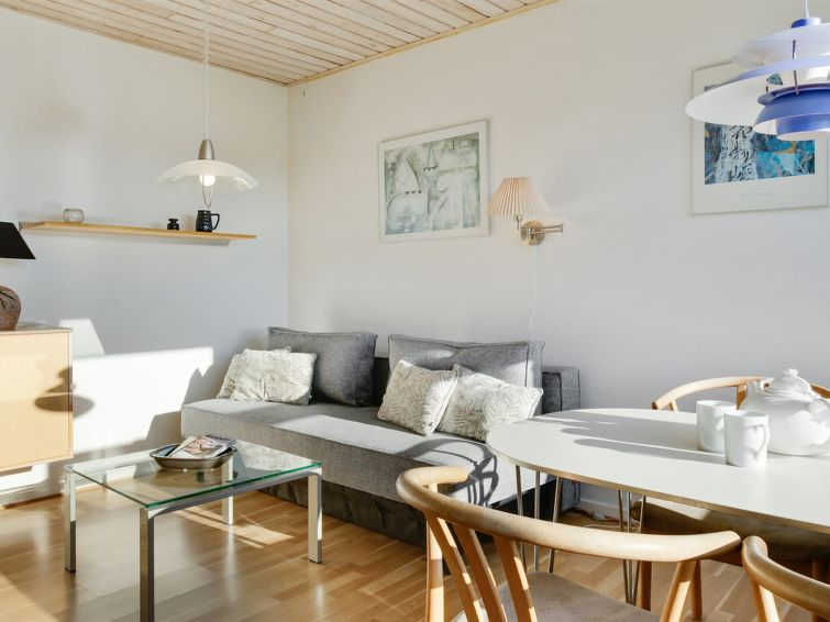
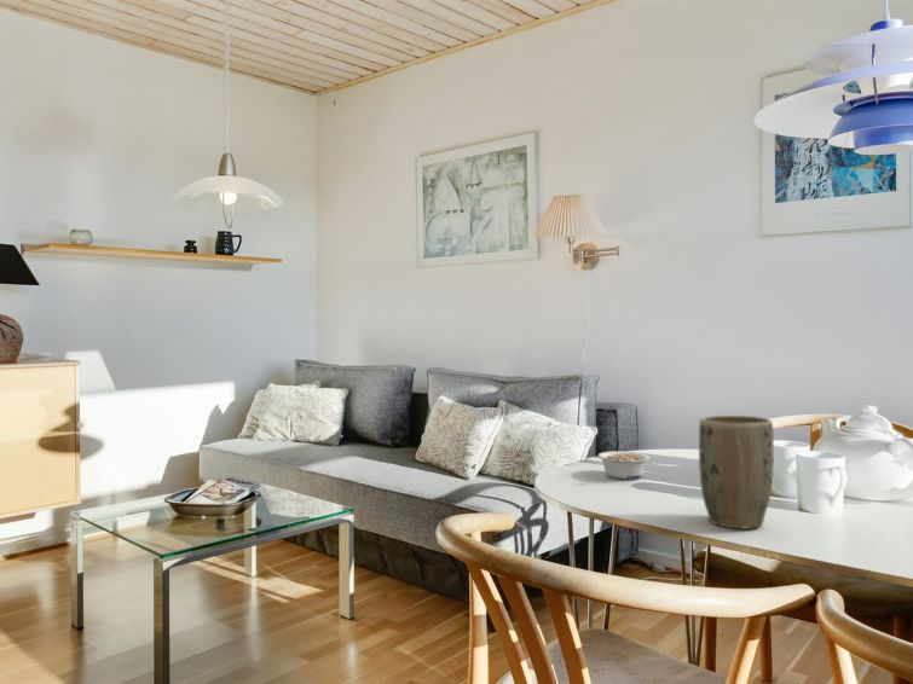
+ legume [597,450,651,480]
+ plant pot [698,415,775,529]
